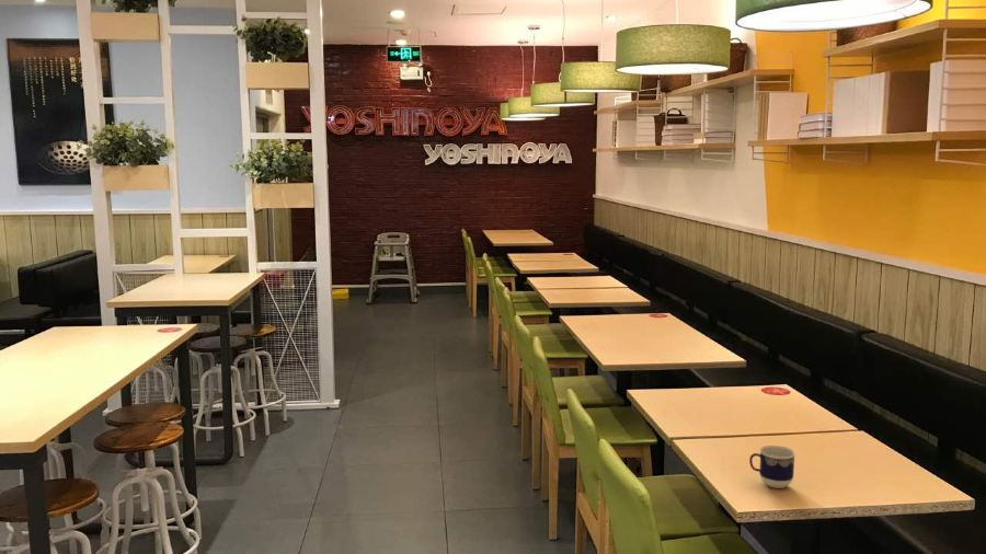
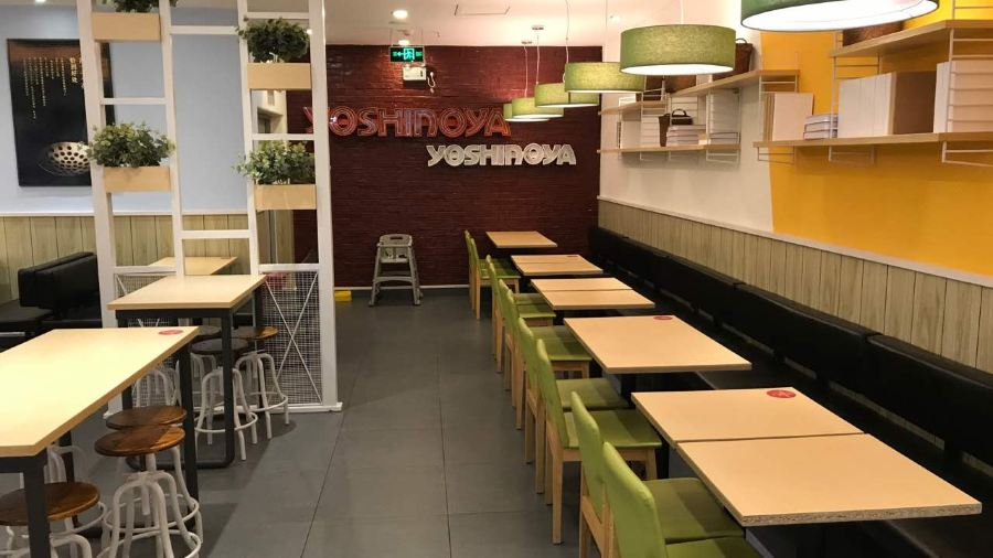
- cup [748,445,796,489]
